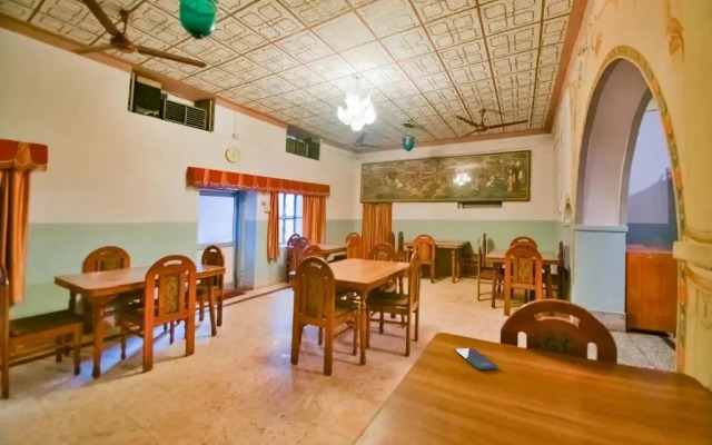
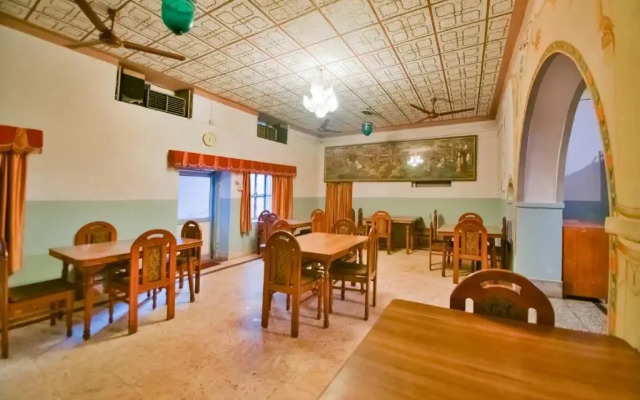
- smartphone [455,347,498,370]
